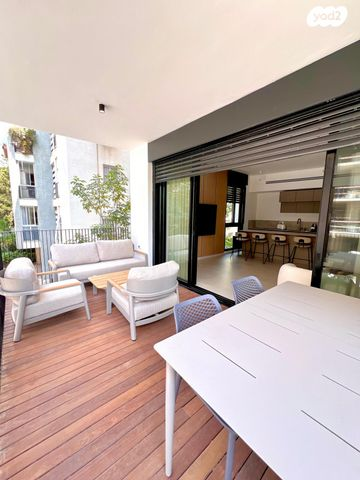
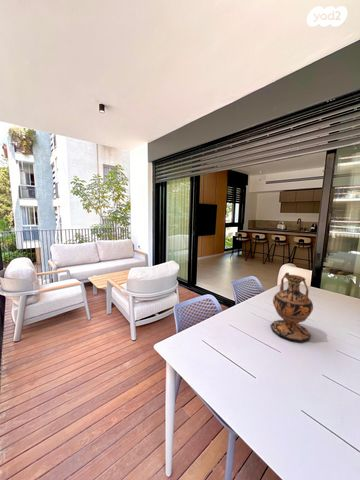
+ vase [269,272,314,343]
